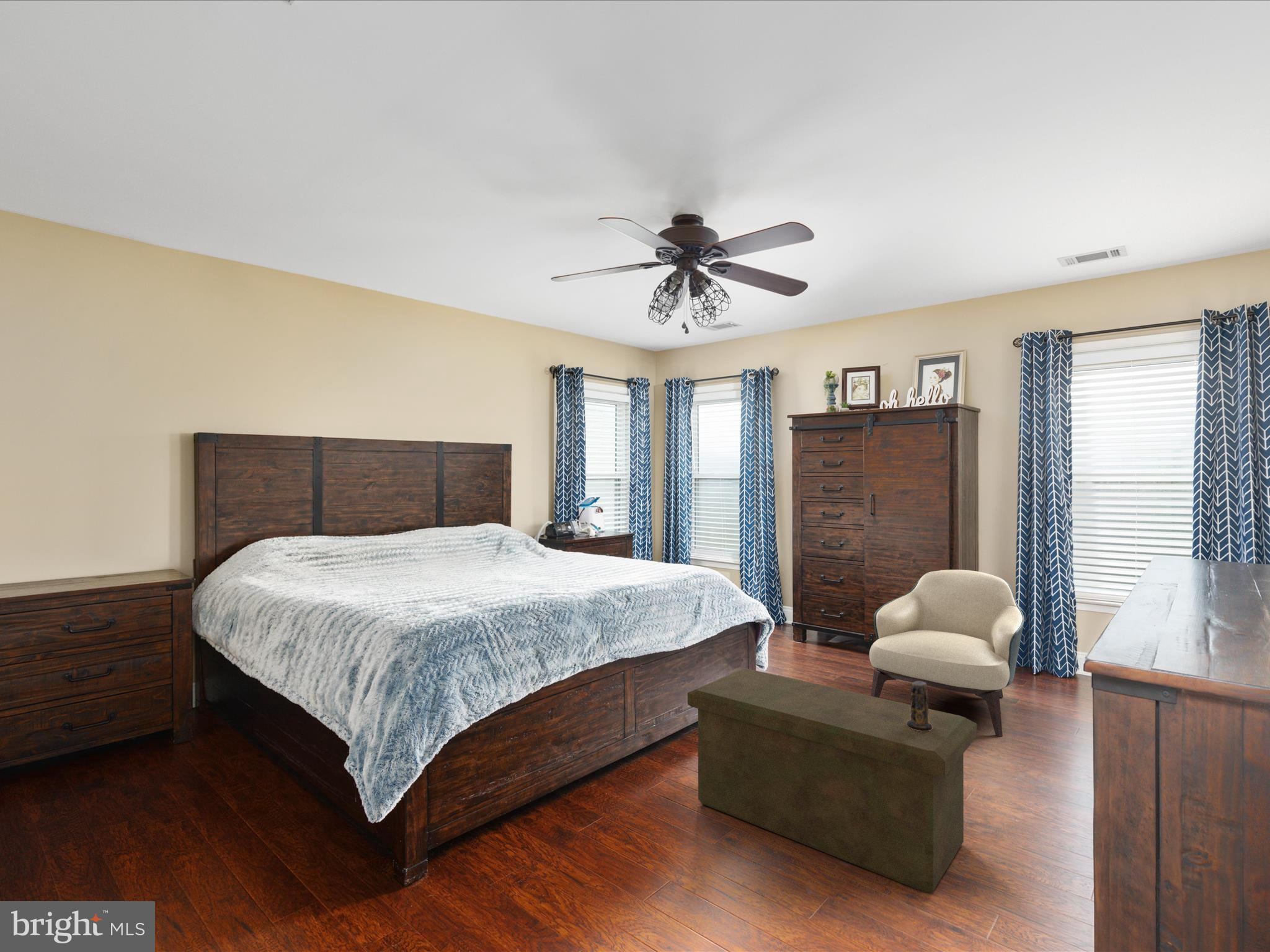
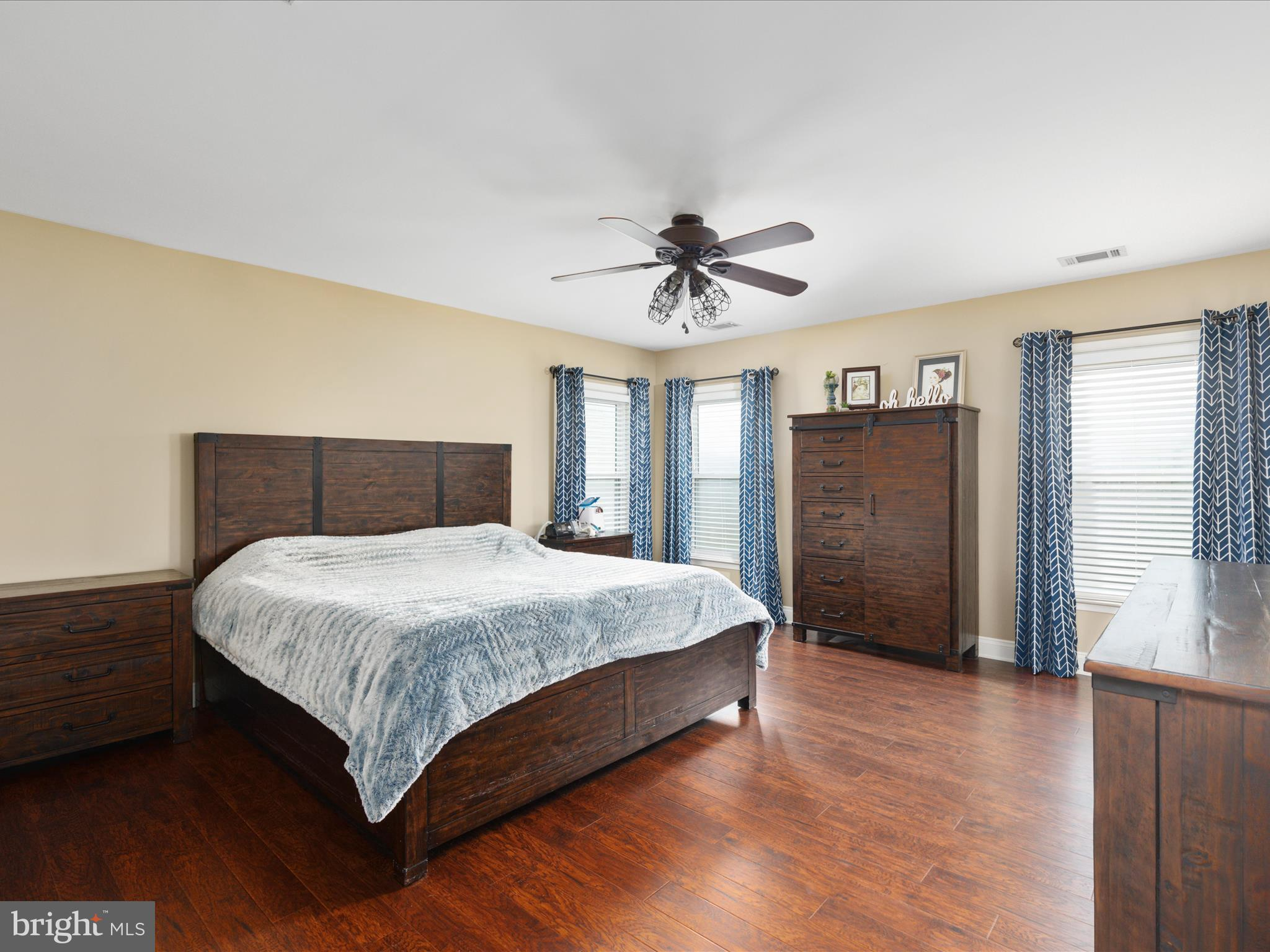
- storage bench [687,668,978,893]
- armchair [869,569,1025,737]
- candle [907,681,933,731]
